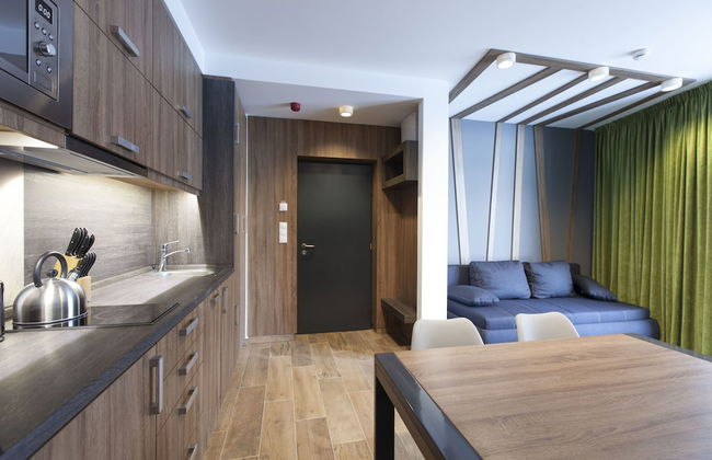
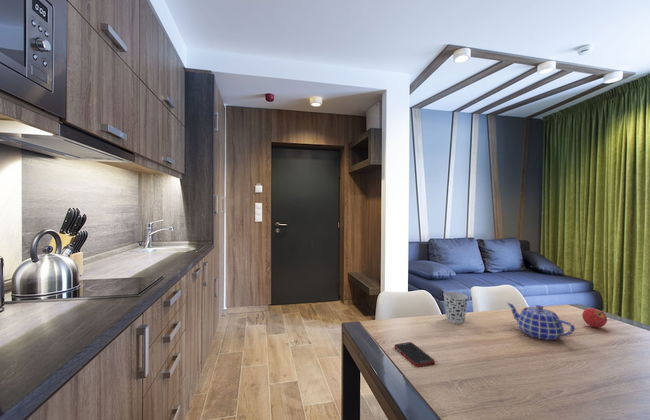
+ cell phone [393,341,436,368]
+ teapot [506,302,576,341]
+ fruit [581,307,608,328]
+ cup [442,291,469,324]
